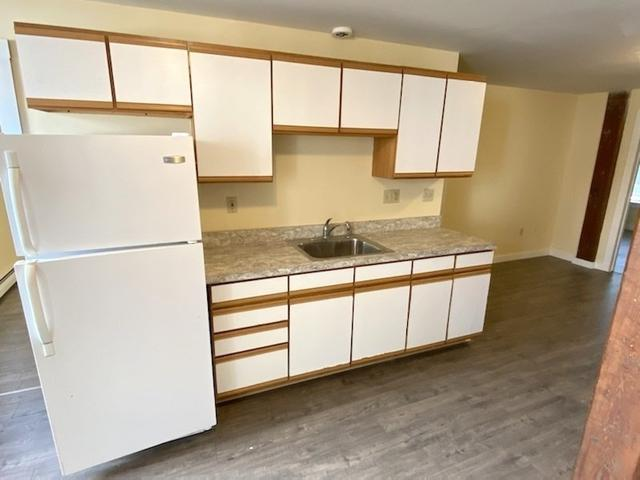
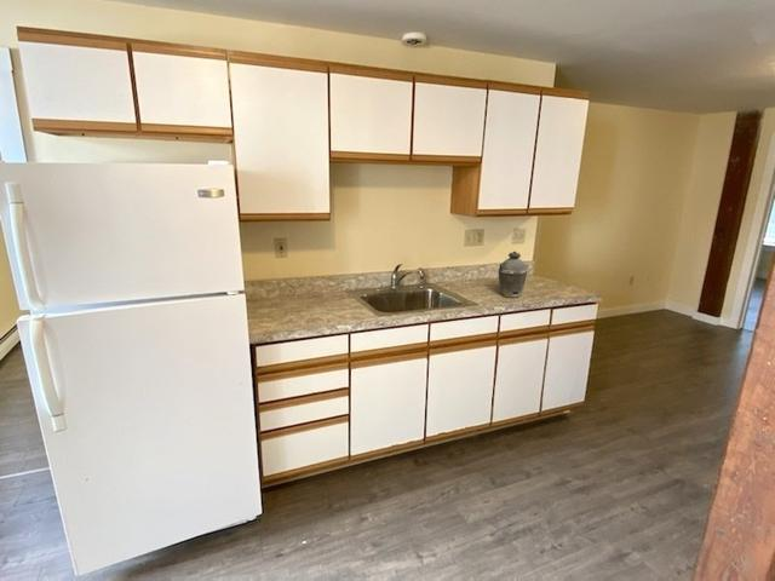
+ kettle [498,251,529,299]
